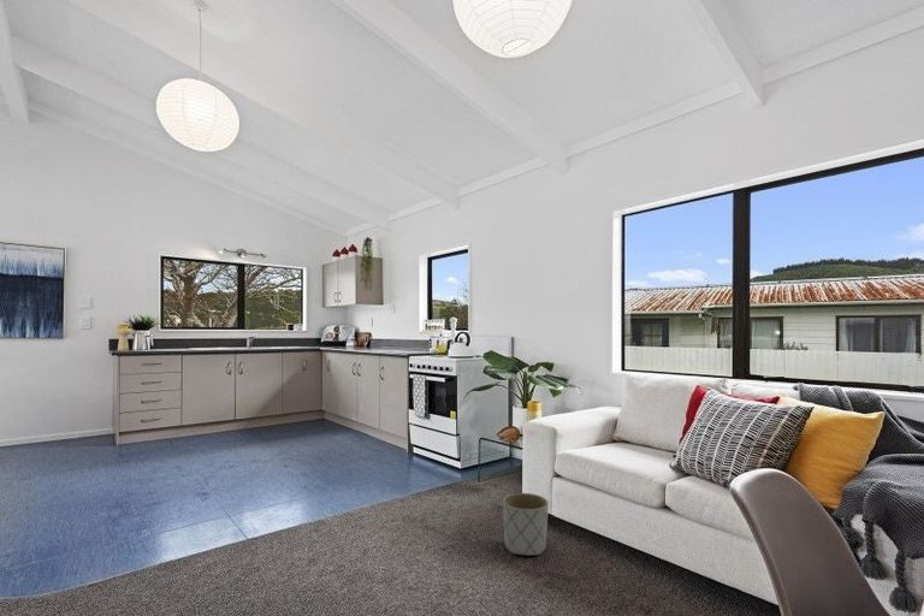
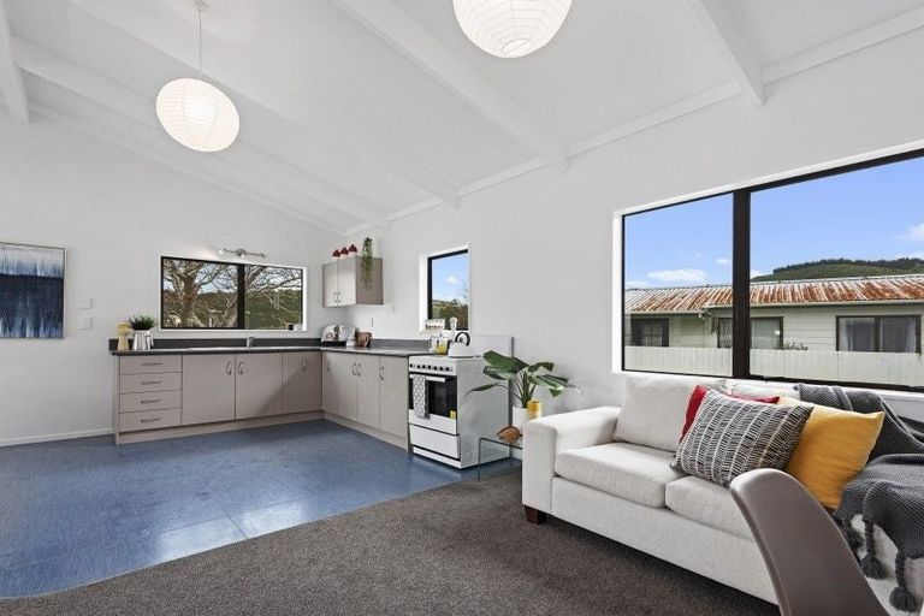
- planter [502,492,550,557]
